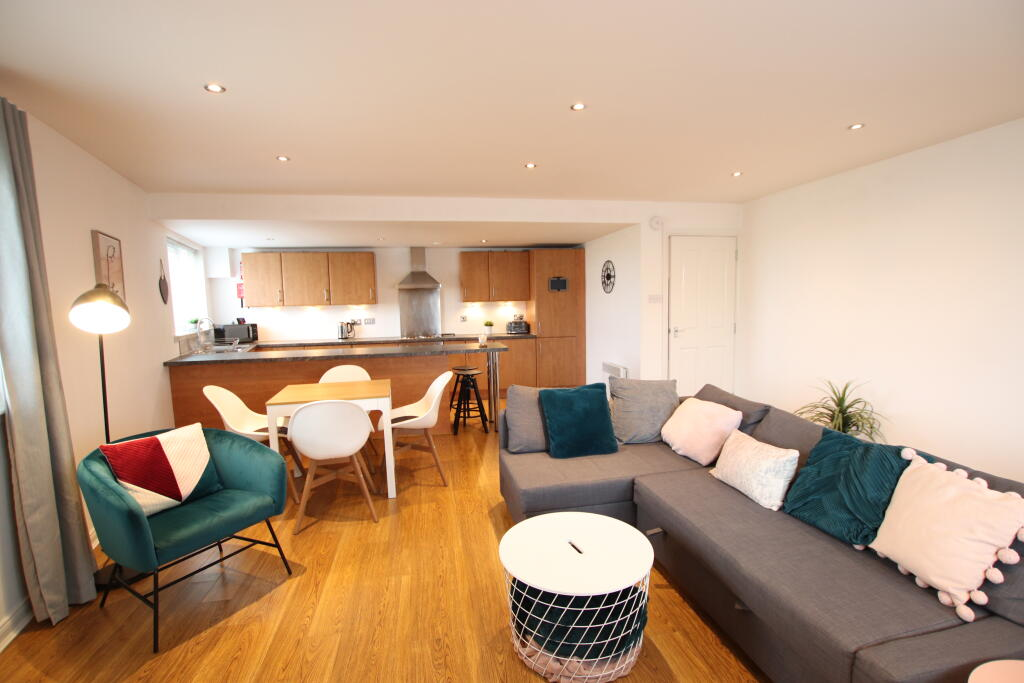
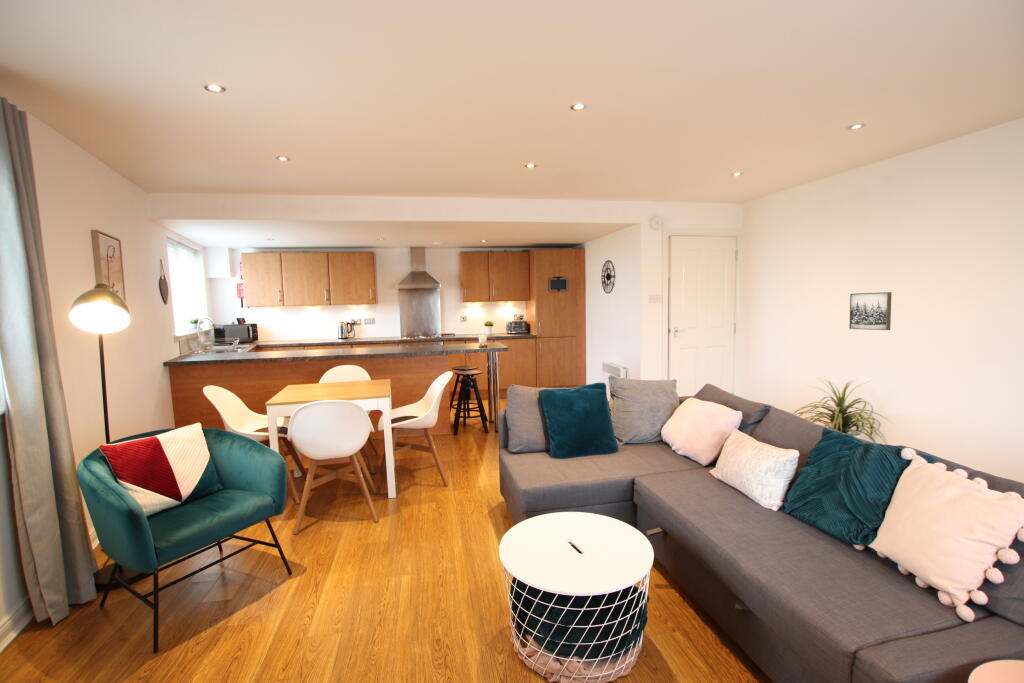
+ wall art [848,291,893,331]
